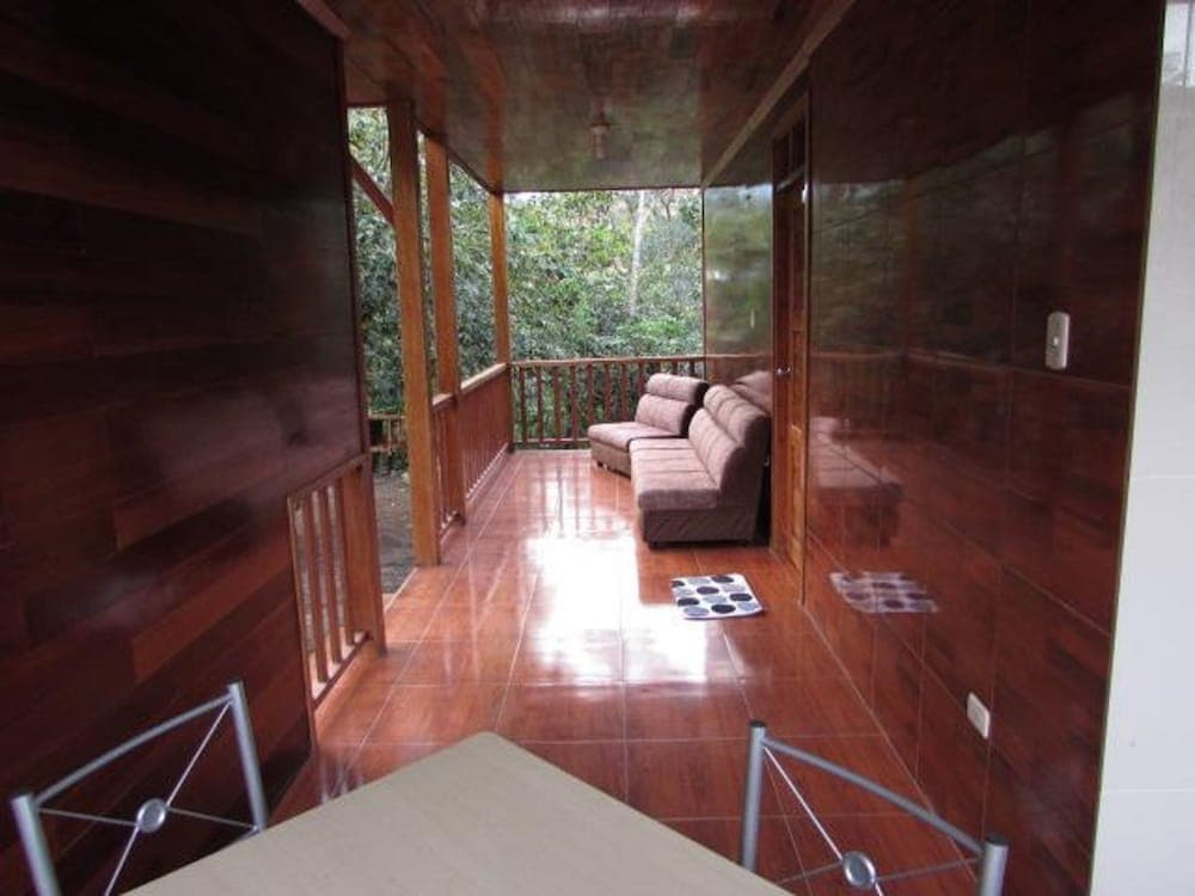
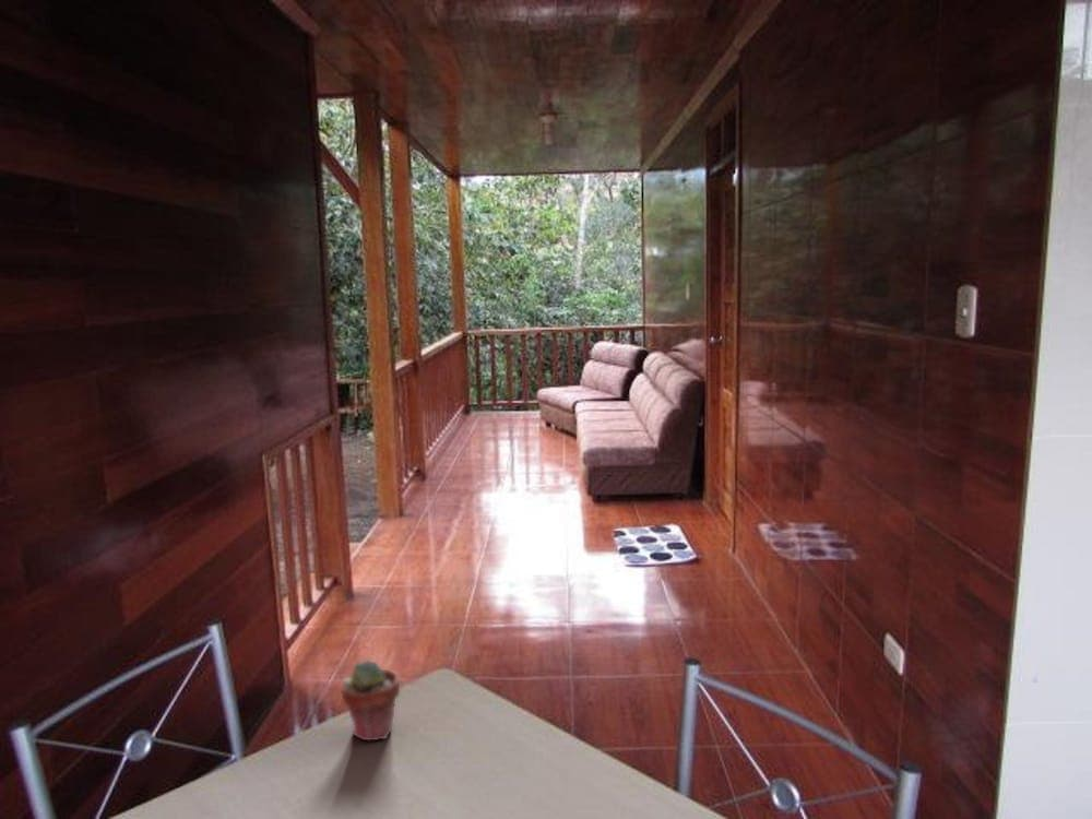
+ potted succulent [340,658,401,741]
